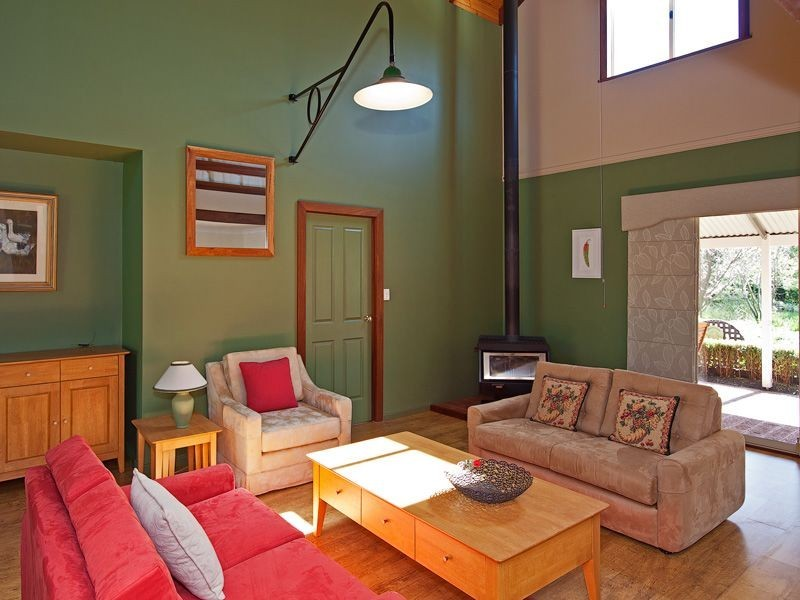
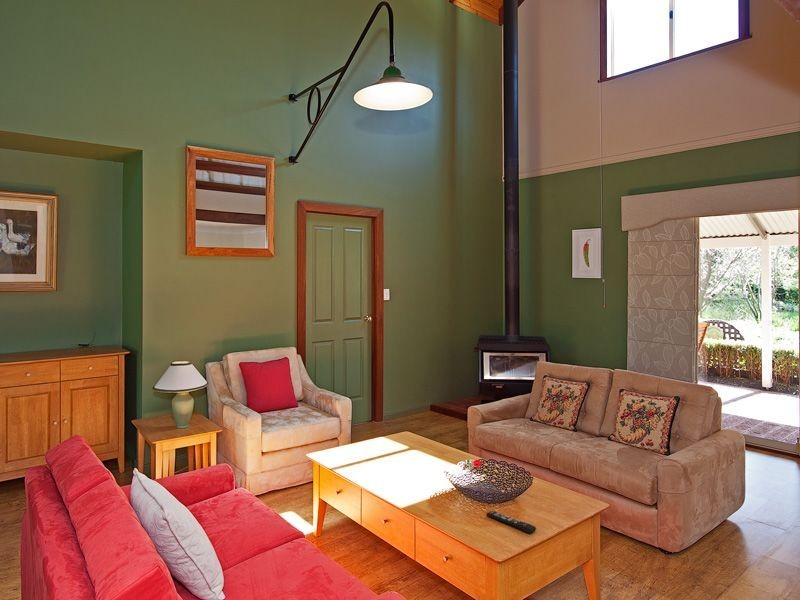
+ remote control [485,510,537,534]
